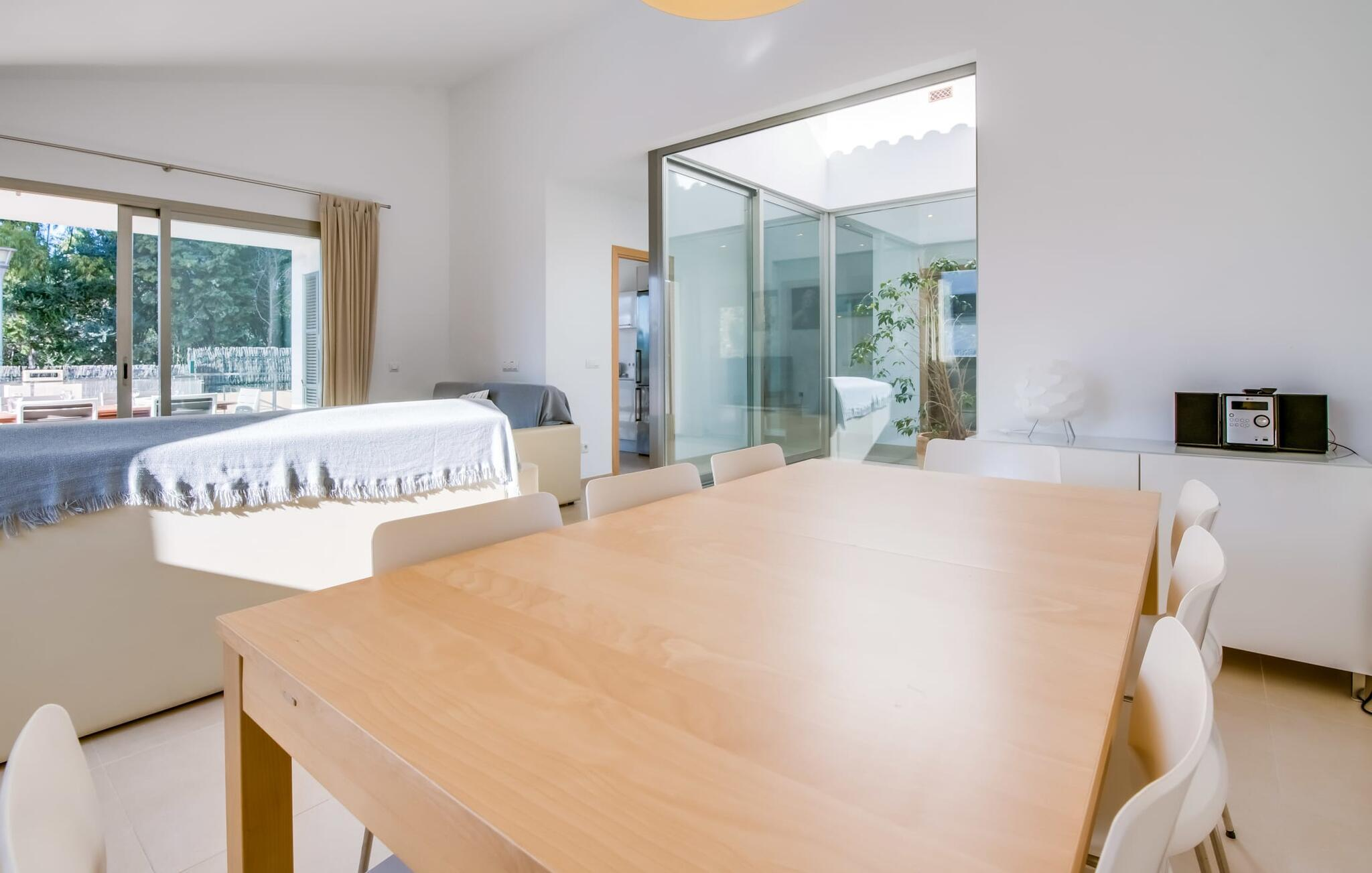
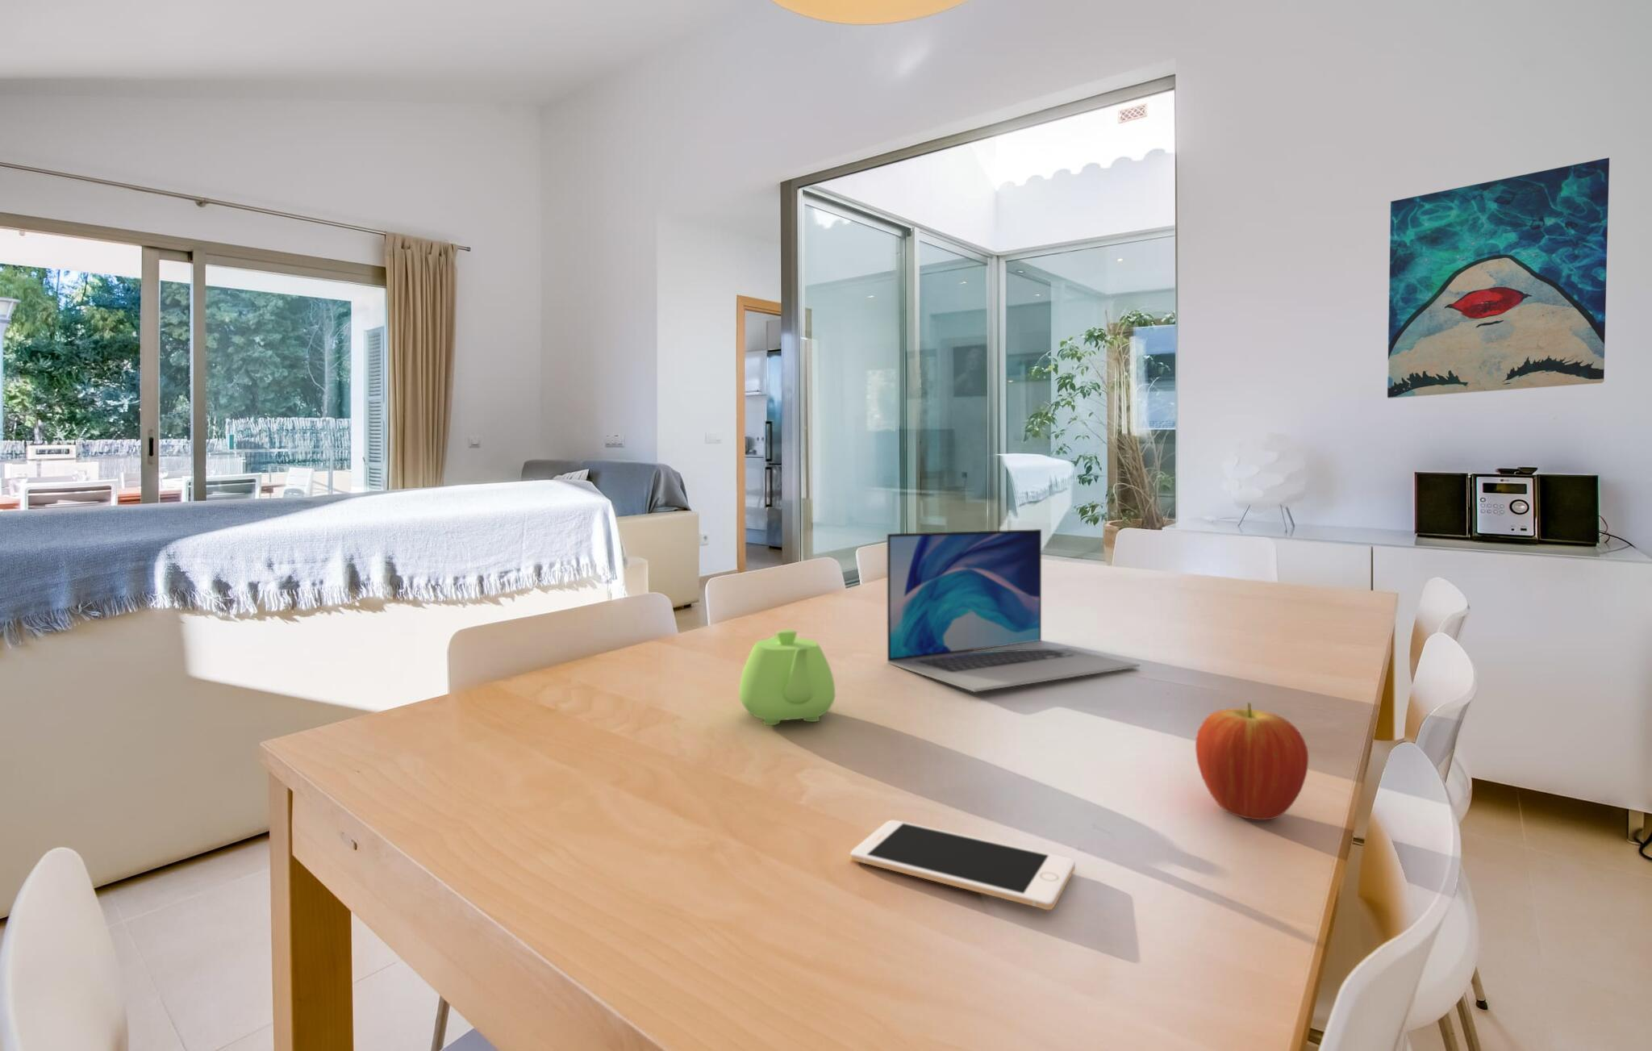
+ cell phone [849,820,1076,910]
+ wall art [1387,158,1610,400]
+ laptop [886,529,1141,693]
+ teapot [738,630,836,726]
+ fruit [1194,702,1309,821]
